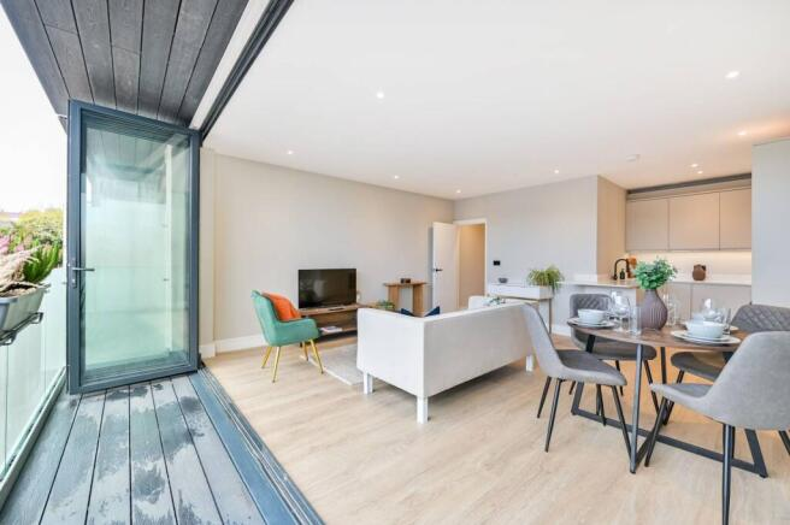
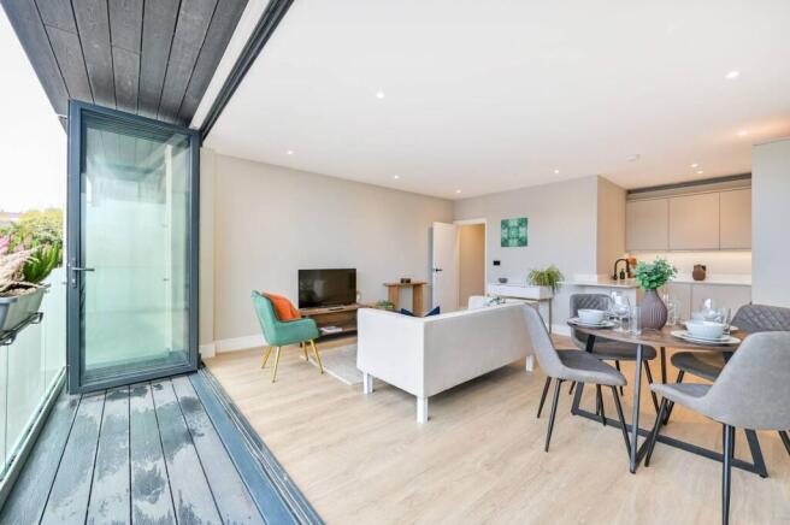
+ wall art [500,217,529,248]
